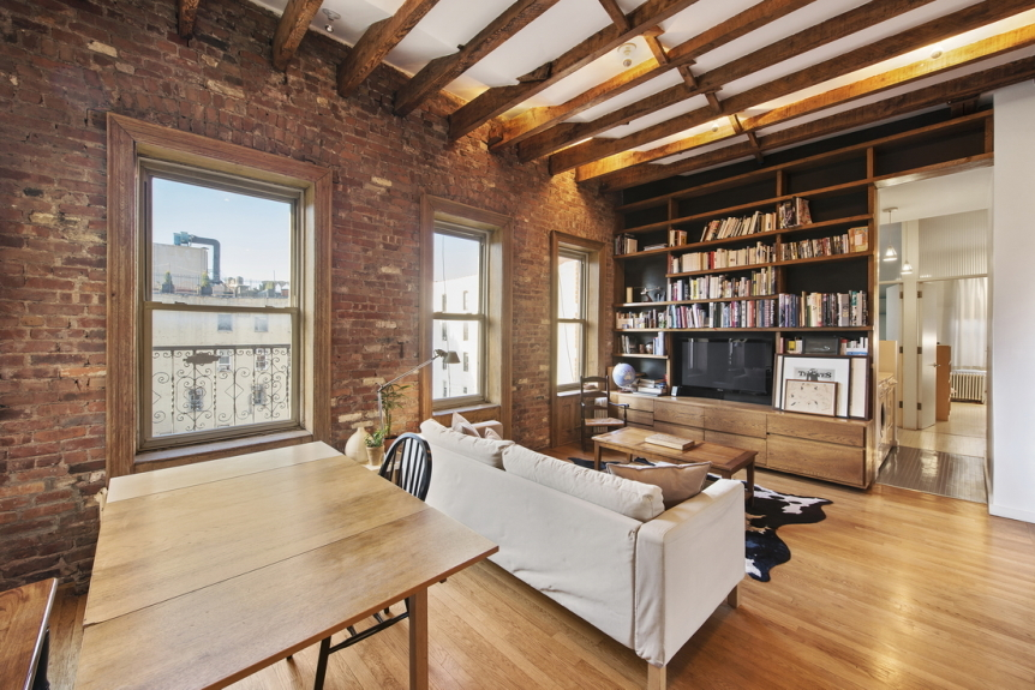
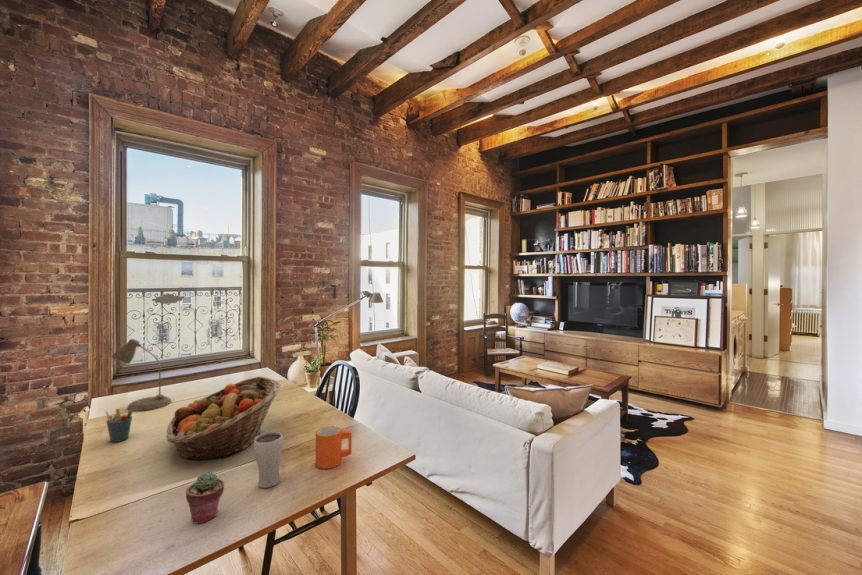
+ potted succulent [185,470,225,525]
+ mug [315,425,353,470]
+ pen holder [104,408,134,443]
+ drinking glass [253,431,284,489]
+ fruit basket [165,376,281,461]
+ desk lamp [110,338,172,412]
